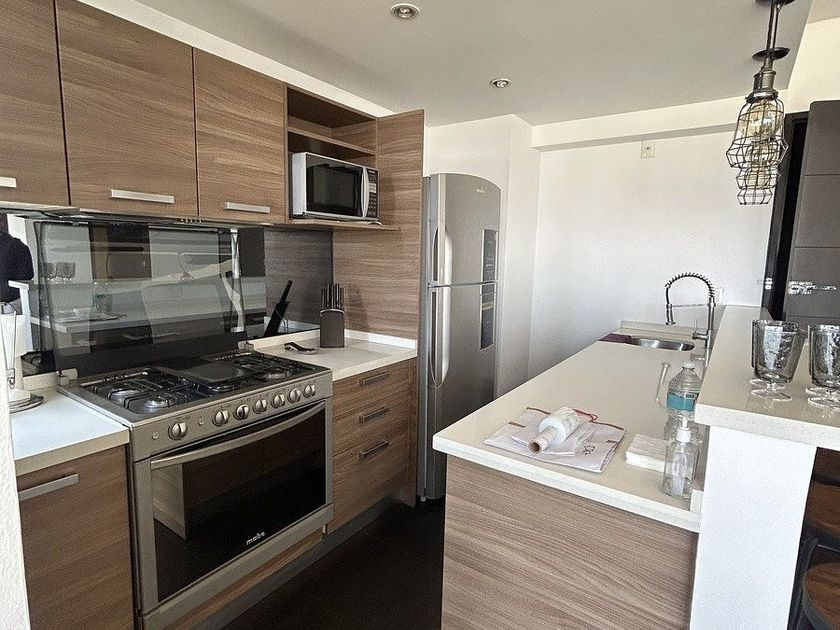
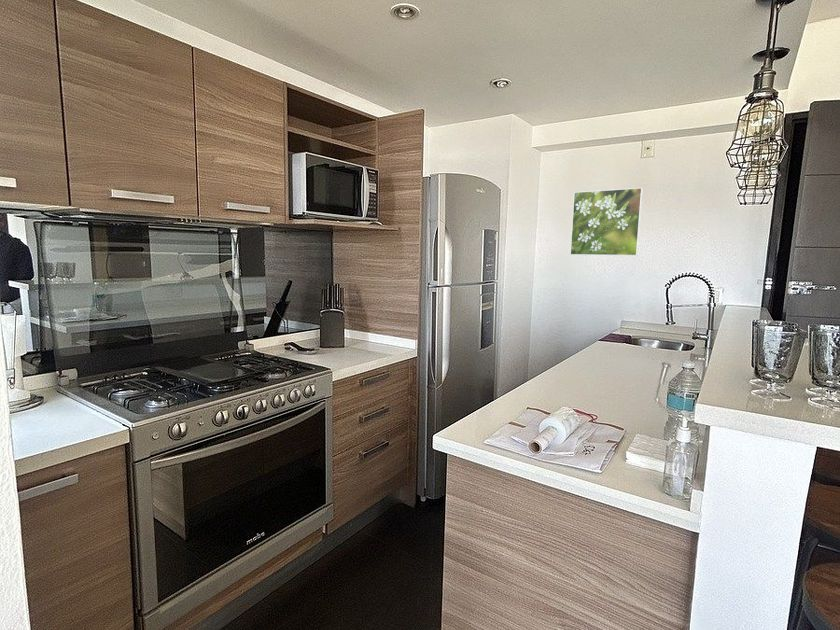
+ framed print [569,187,644,257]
